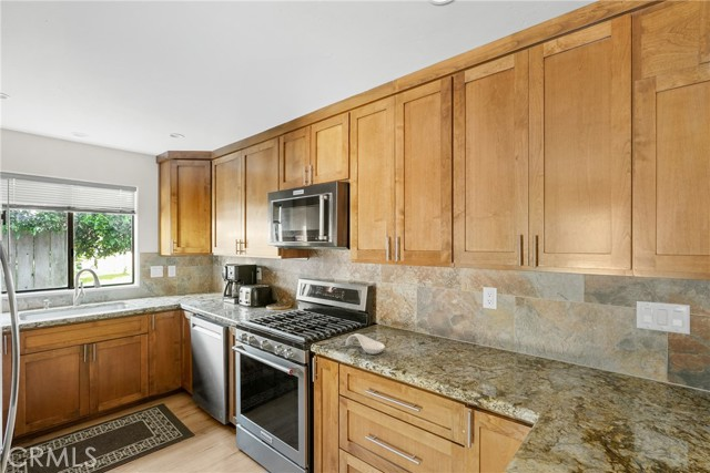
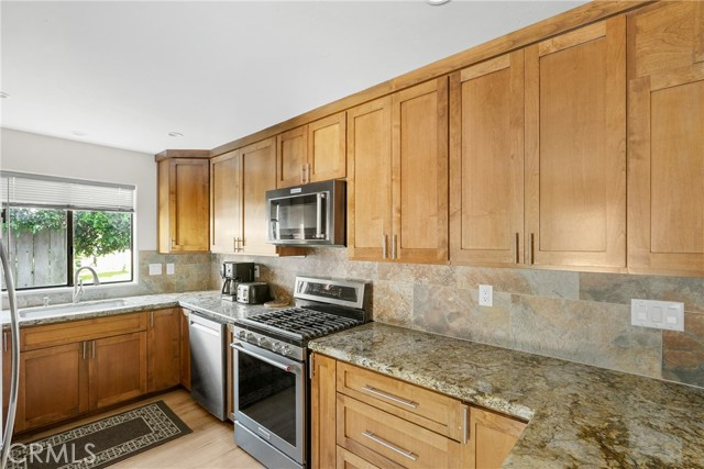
- spoon rest [345,332,386,356]
